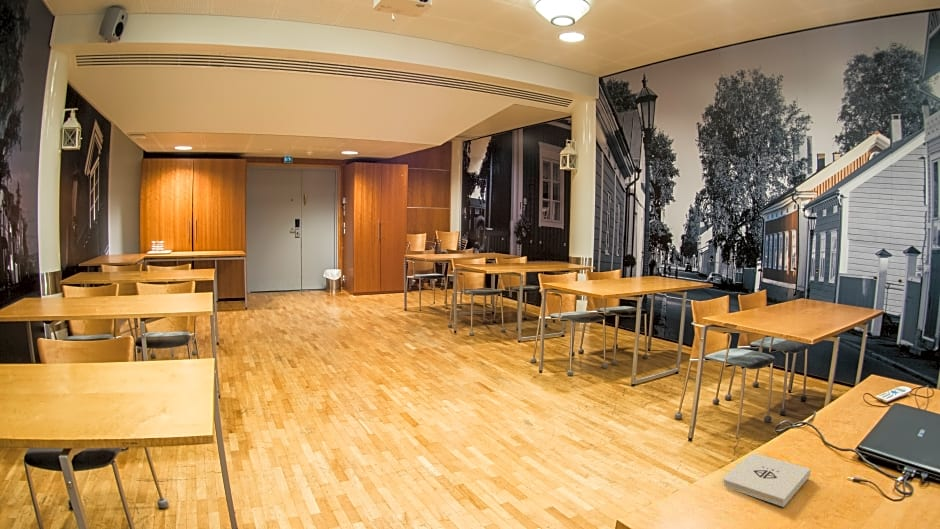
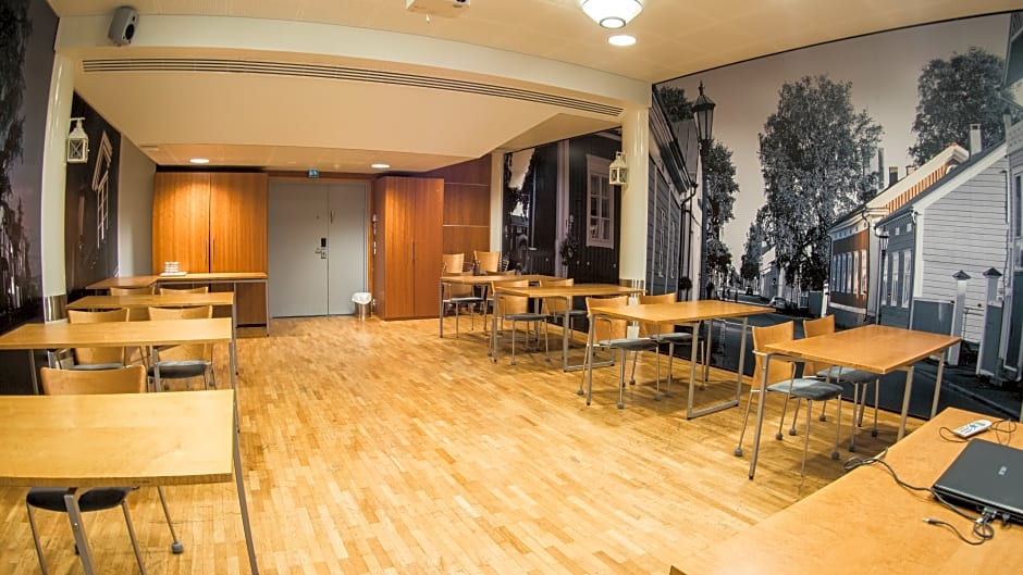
- notepad [722,453,811,508]
